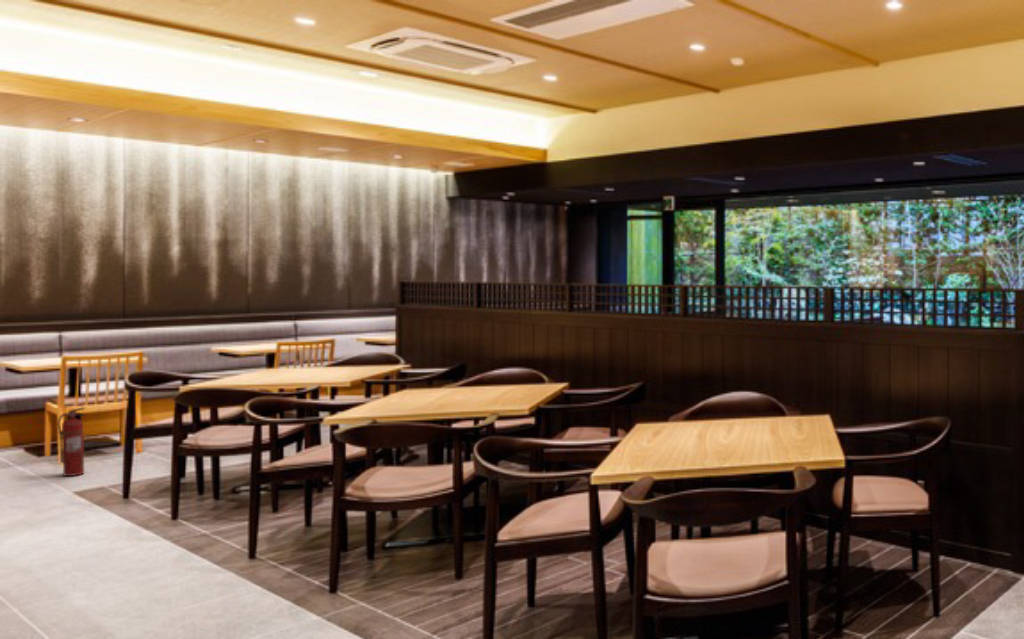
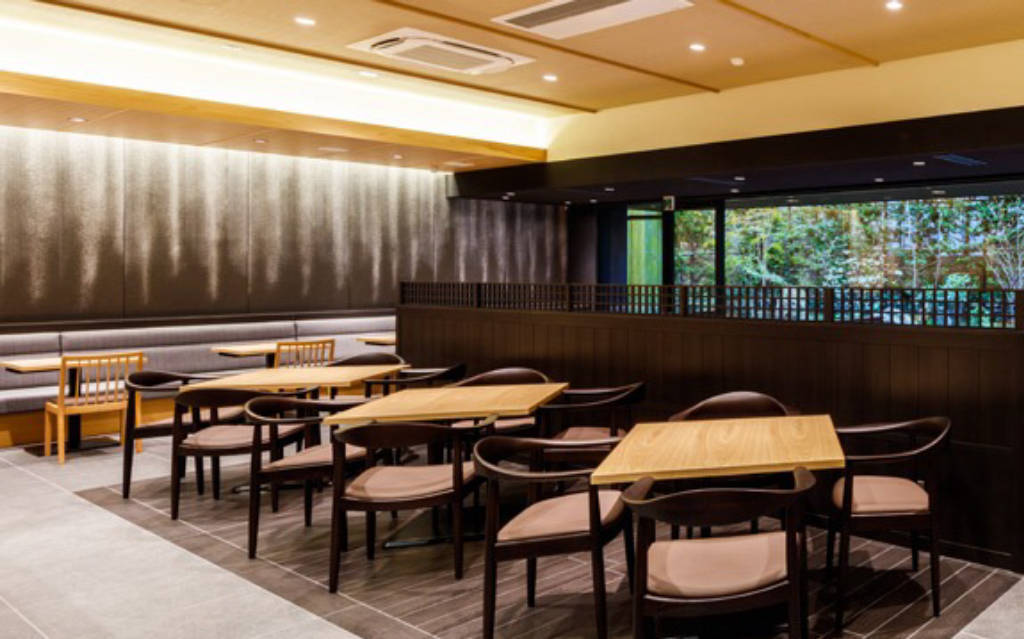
- fire extinguisher [57,406,87,477]
